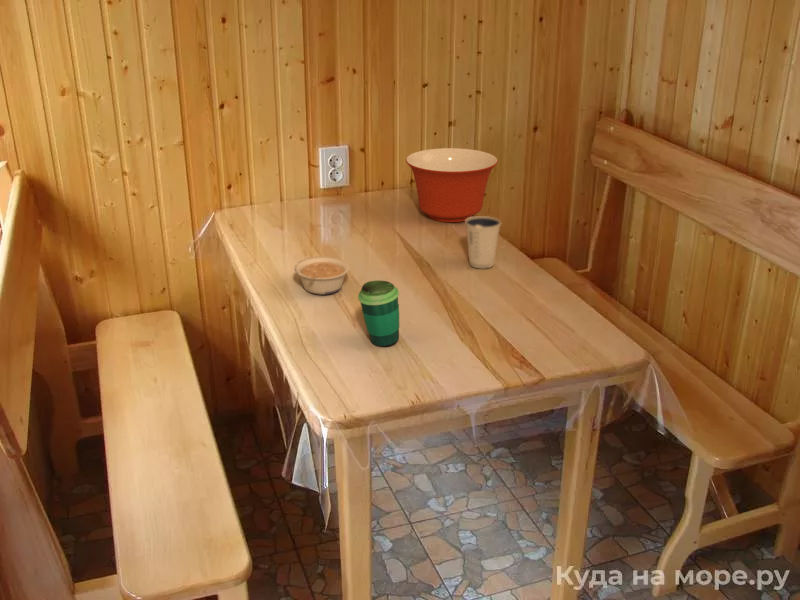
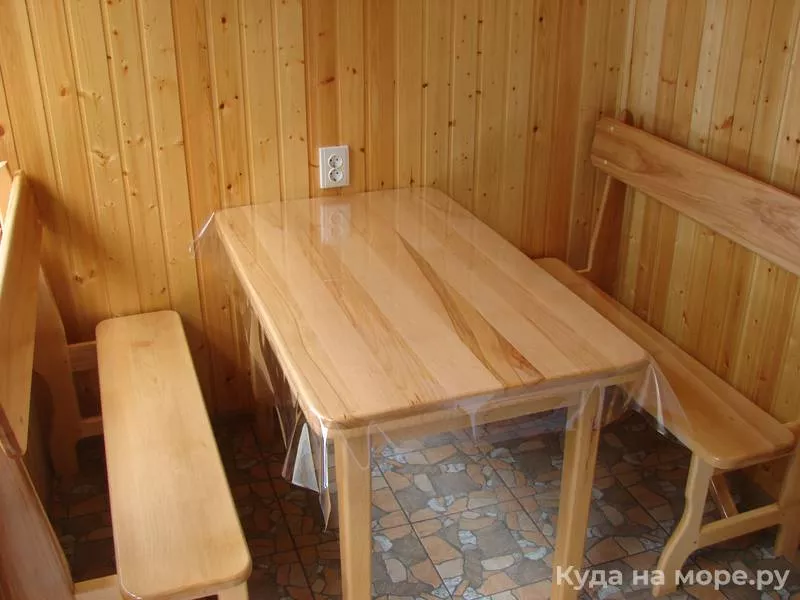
- legume [293,256,350,296]
- dixie cup [464,215,502,269]
- cup [357,279,400,348]
- mixing bowl [405,147,499,223]
